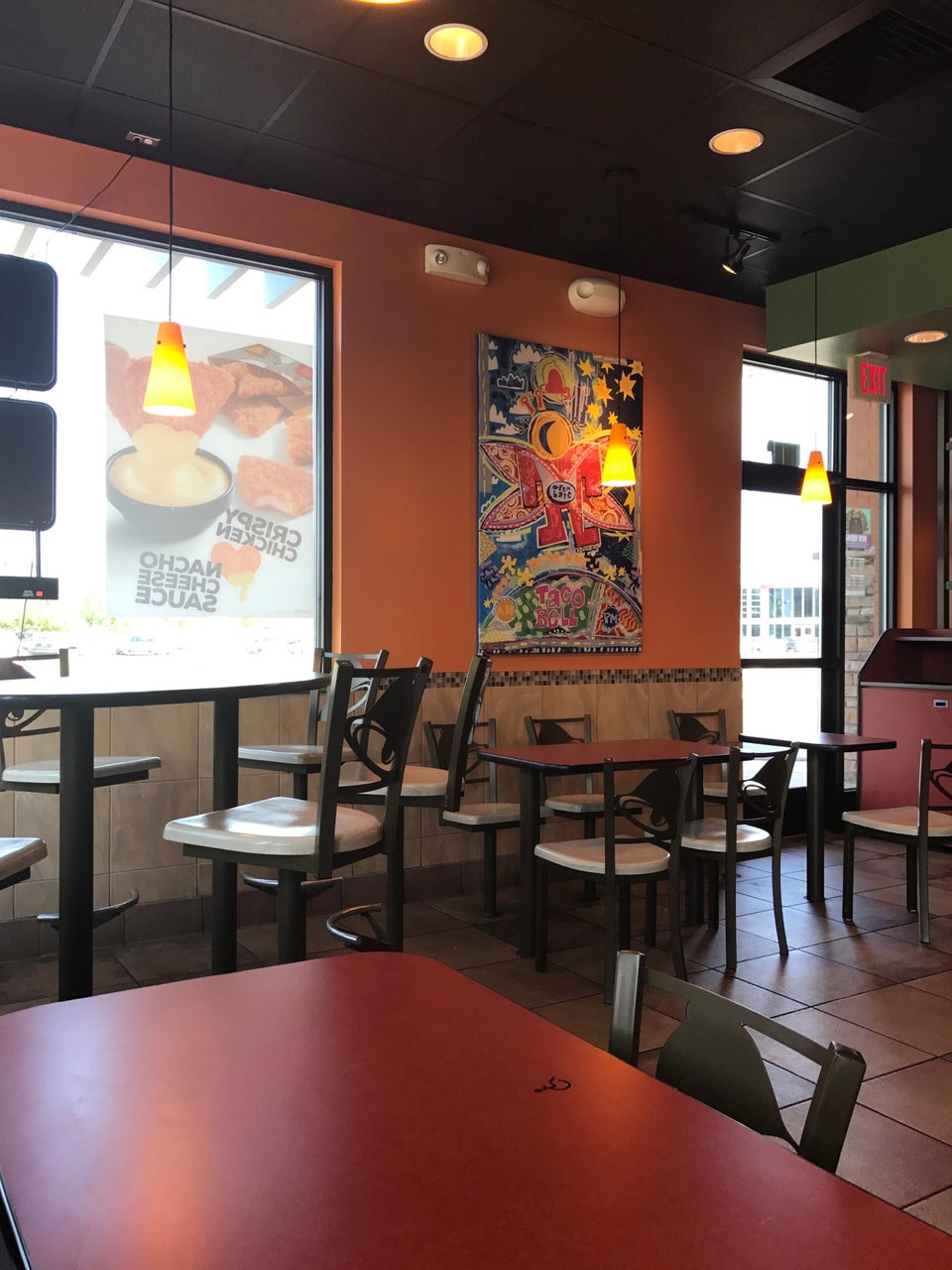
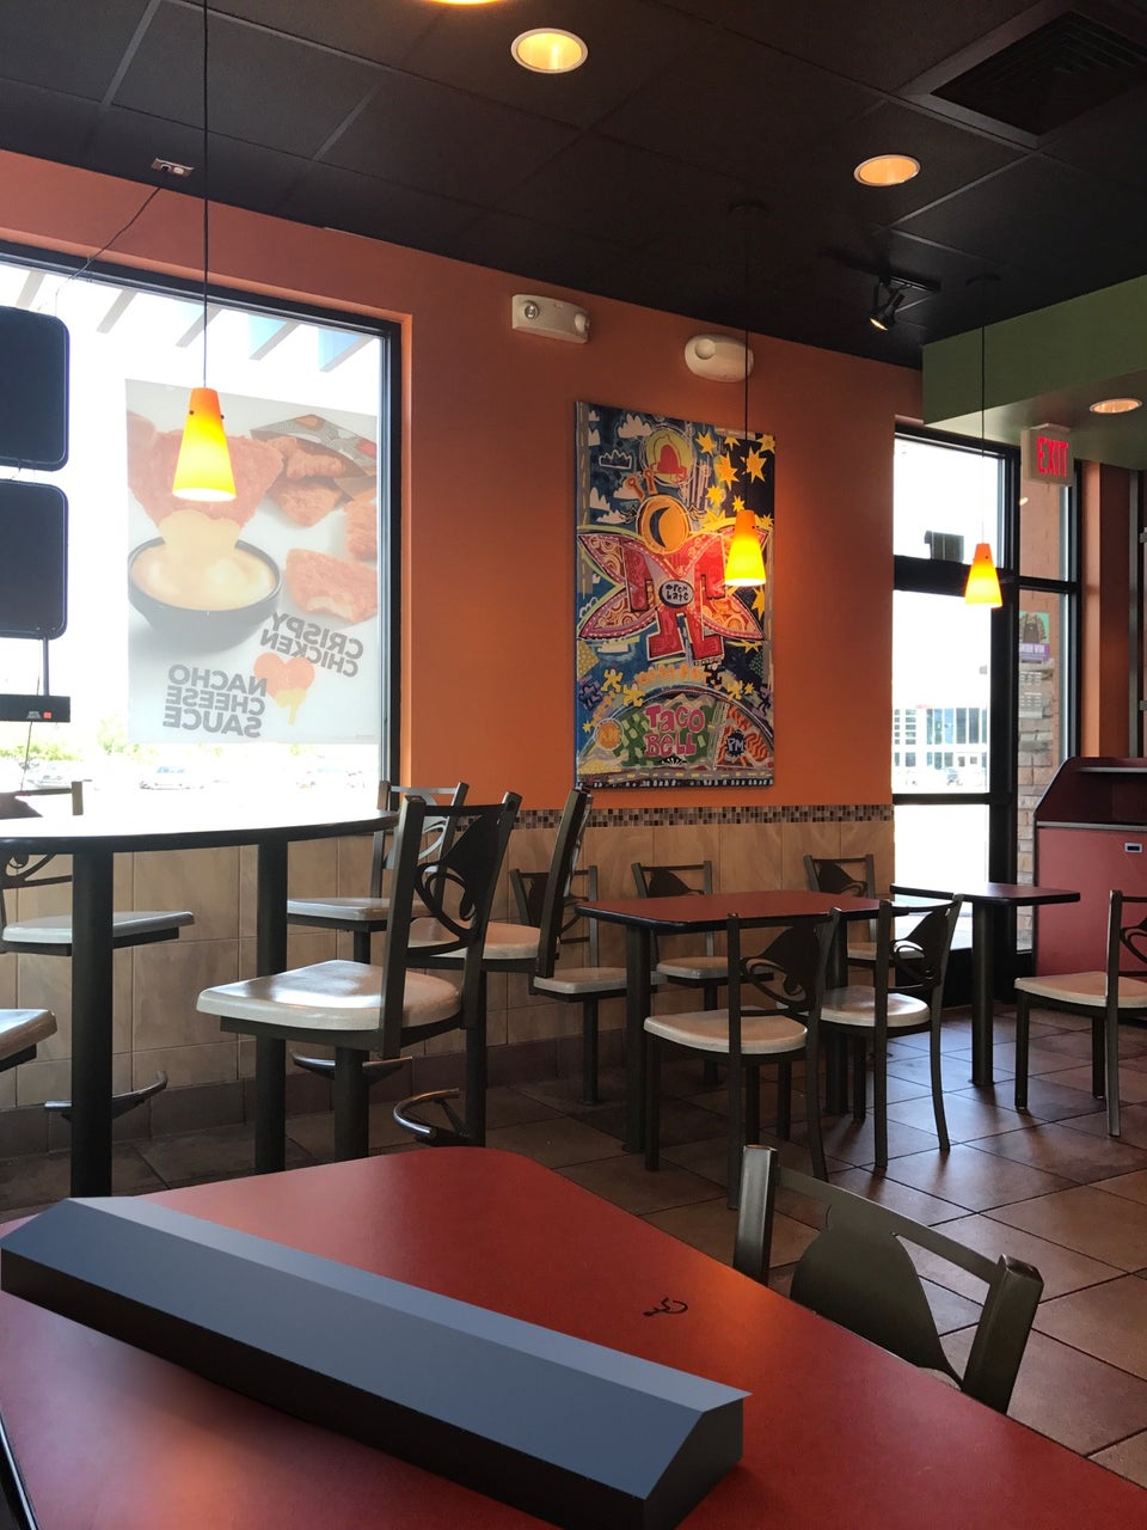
+ tray [0,1195,753,1530]
